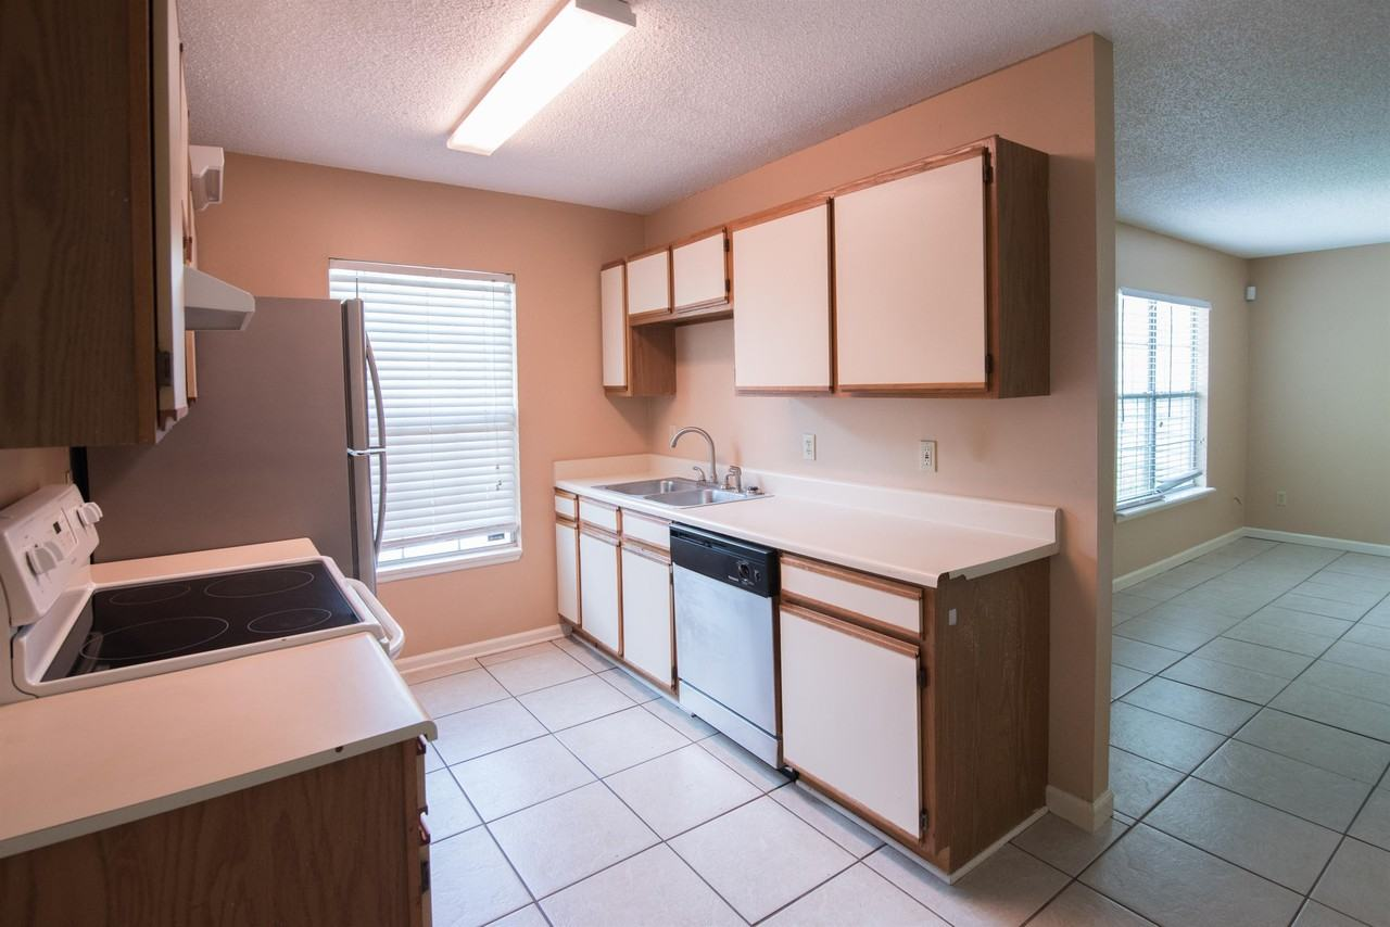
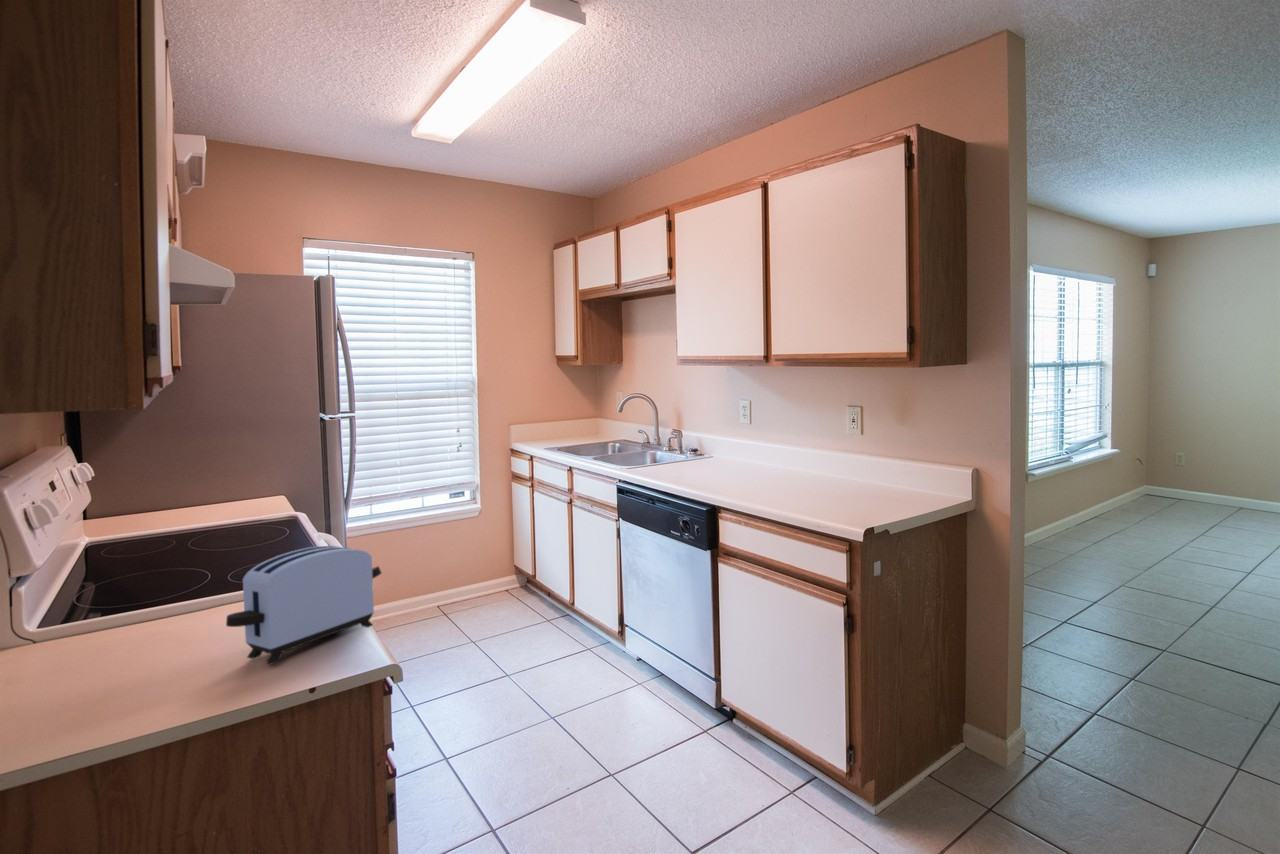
+ toaster [225,545,383,666]
